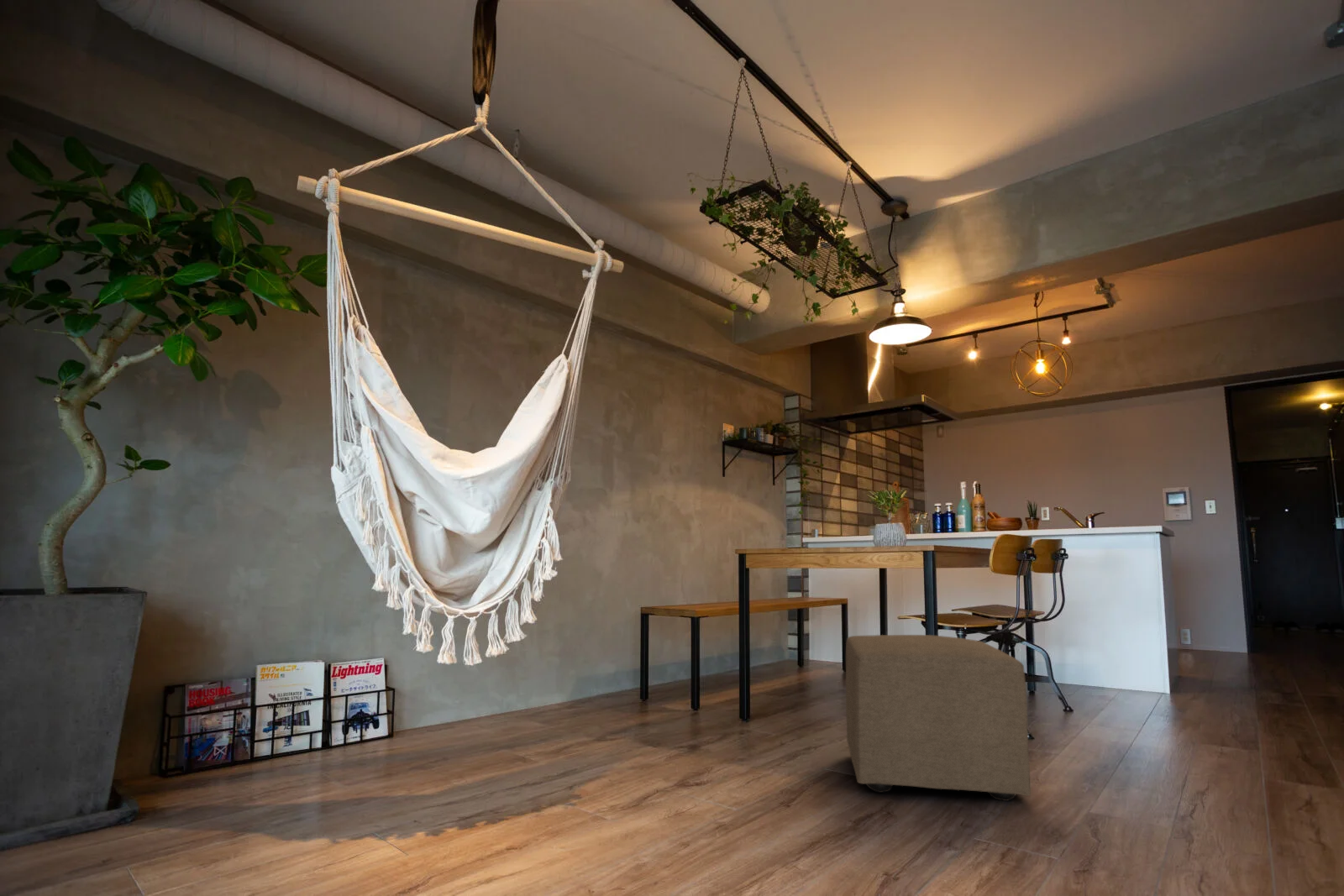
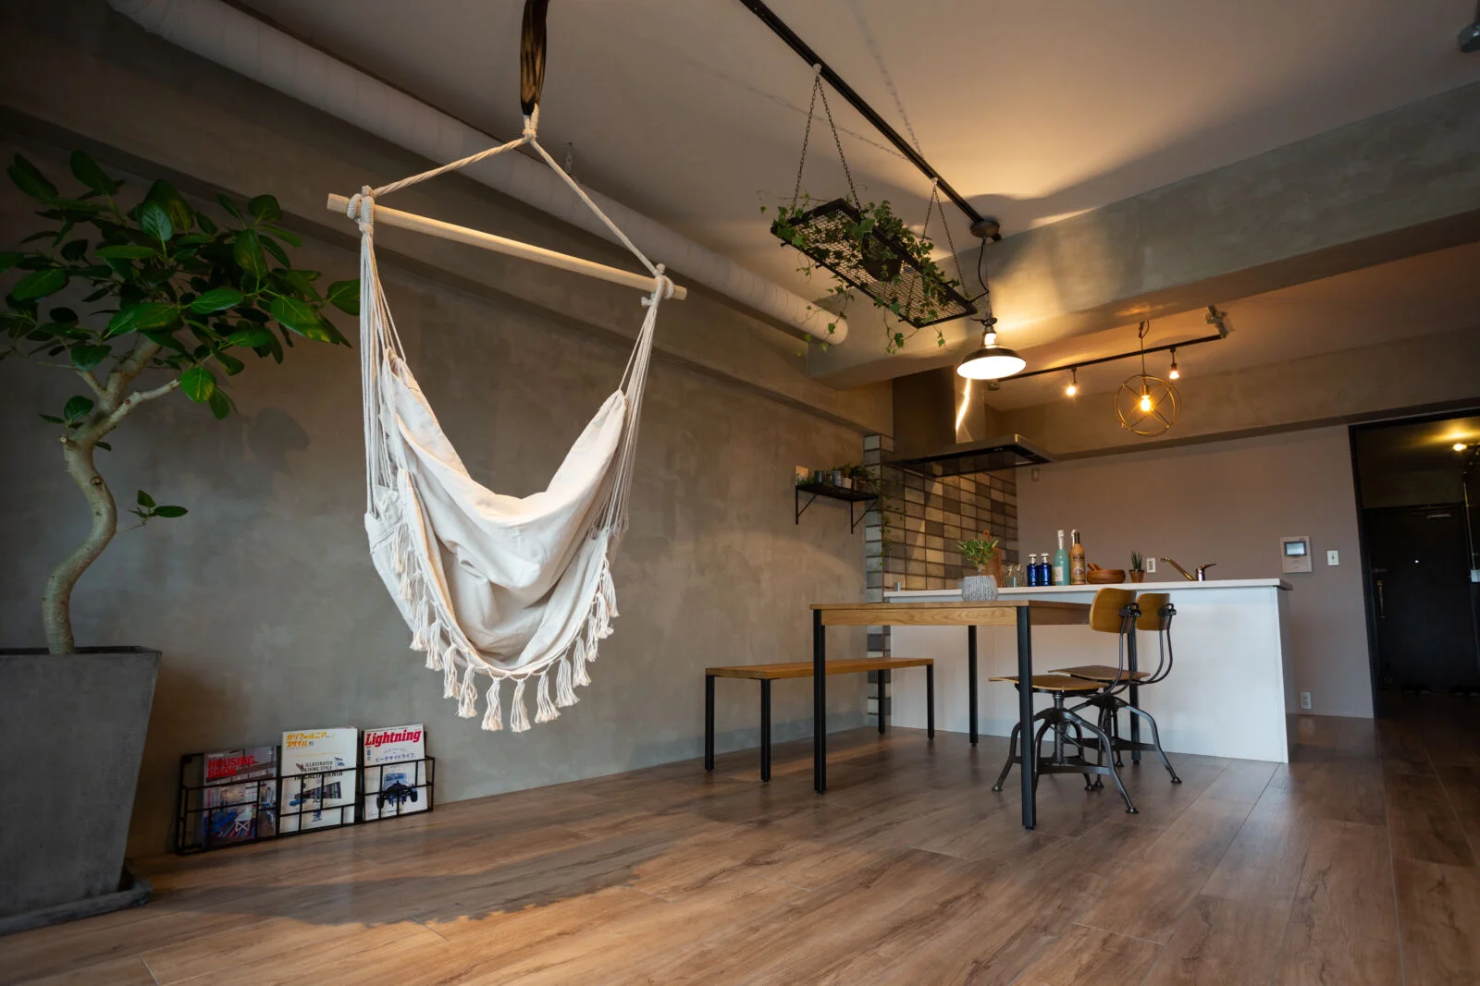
- ottoman [845,634,1032,802]
